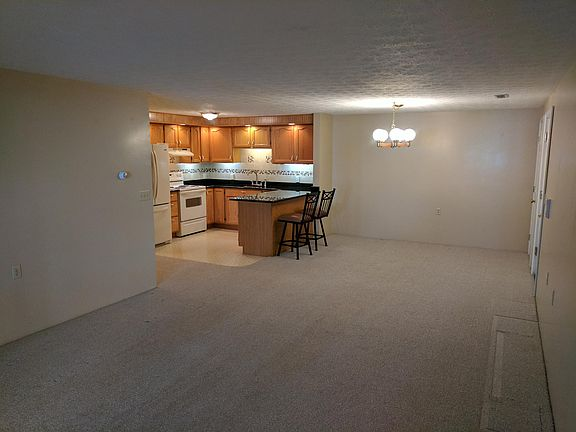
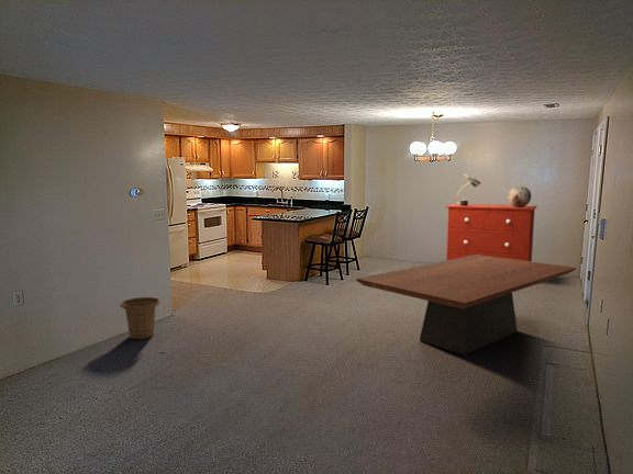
+ lamp [455,173,481,206]
+ dining table [355,255,577,356]
+ decorative globe [507,184,532,207]
+ dresser [445,203,538,262]
+ basket [119,296,160,340]
